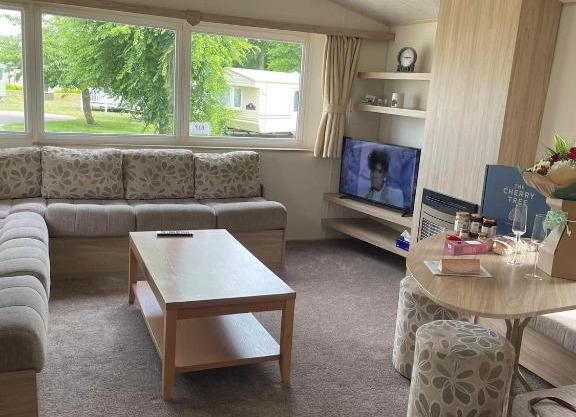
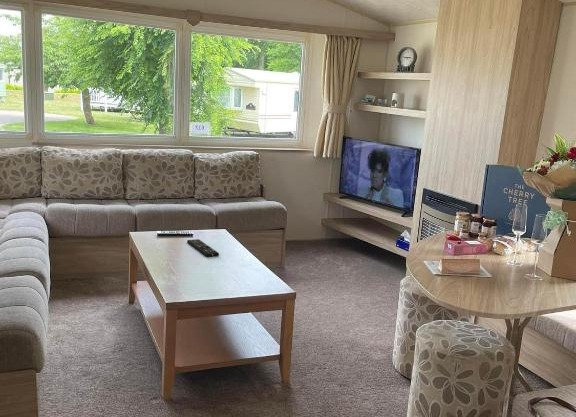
+ remote control [186,238,220,258]
